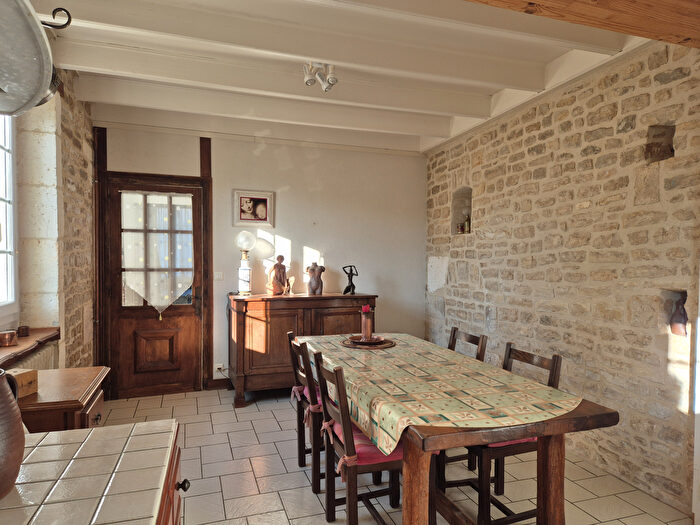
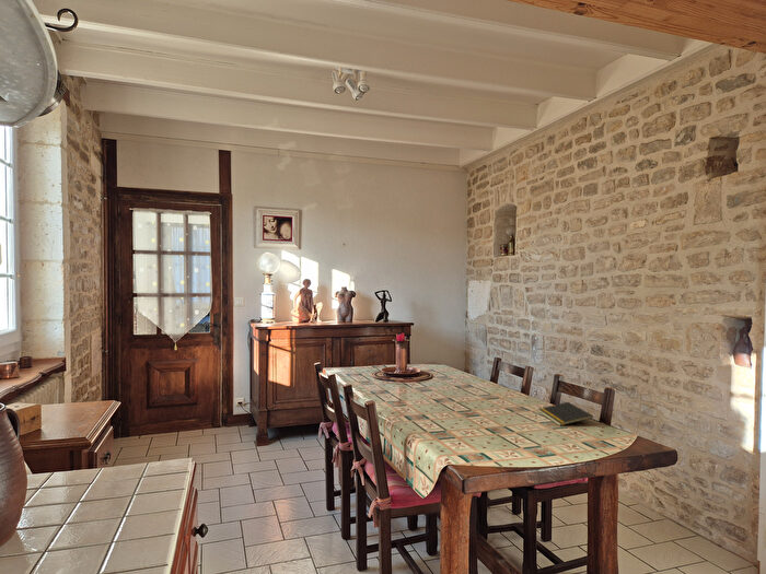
+ notepad [537,401,594,426]
